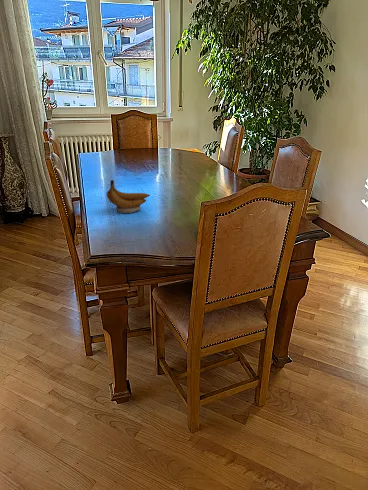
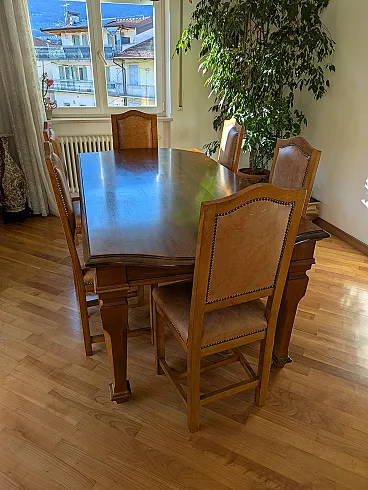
- banana [106,179,151,214]
